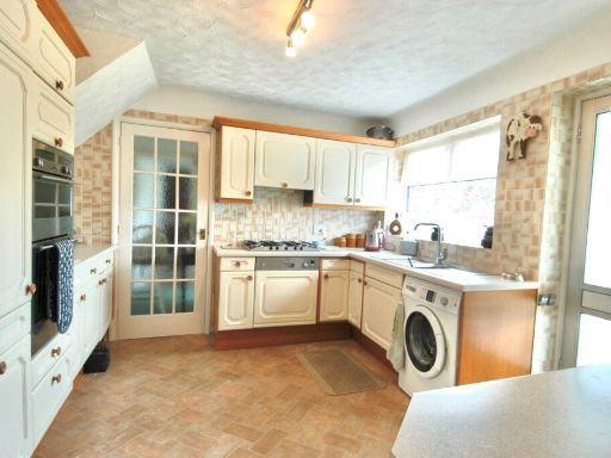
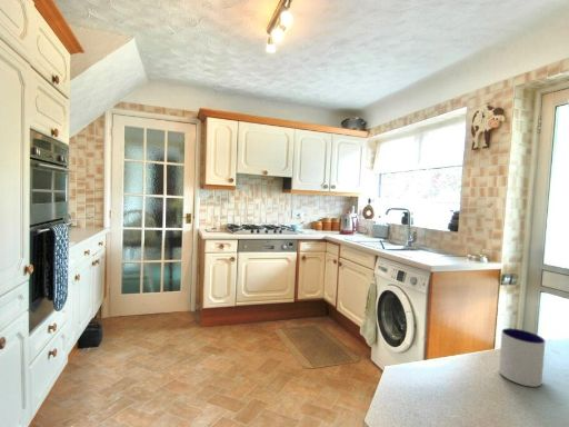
+ mug [498,327,546,388]
